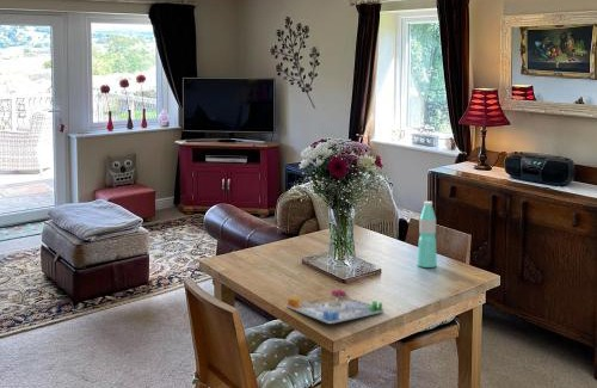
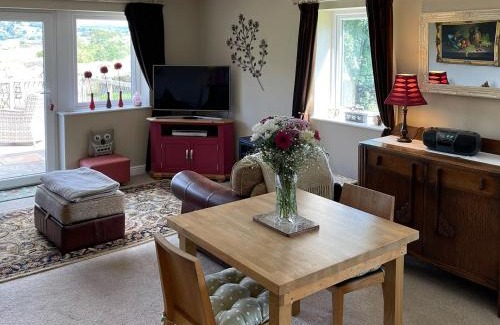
- board game [285,288,386,325]
- water bottle [416,201,438,269]
